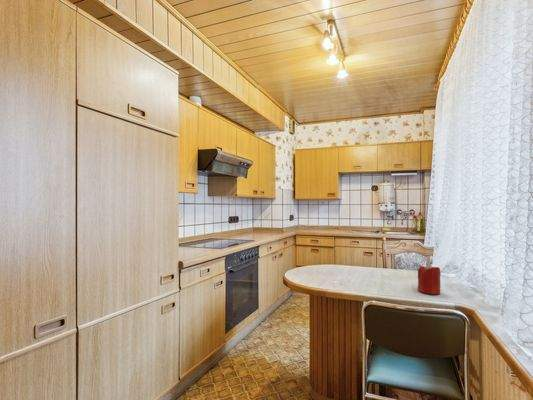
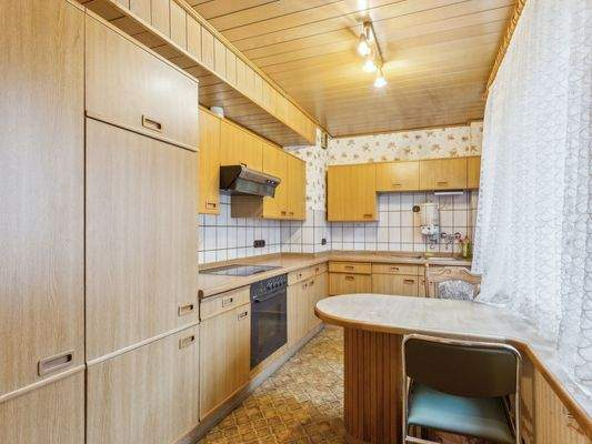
- candle [417,263,442,295]
